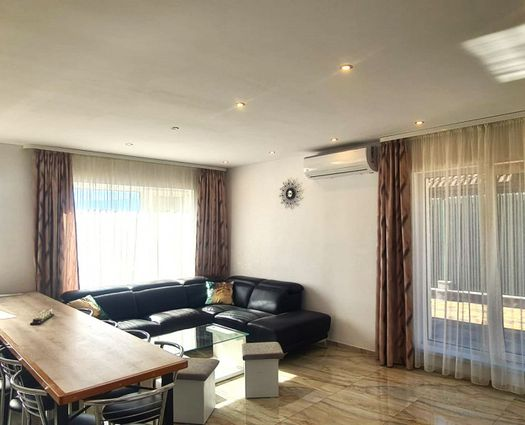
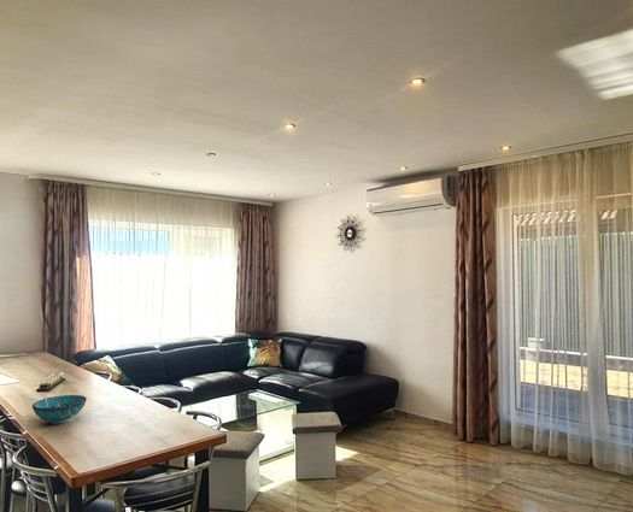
+ decorative bowl [31,394,88,424]
